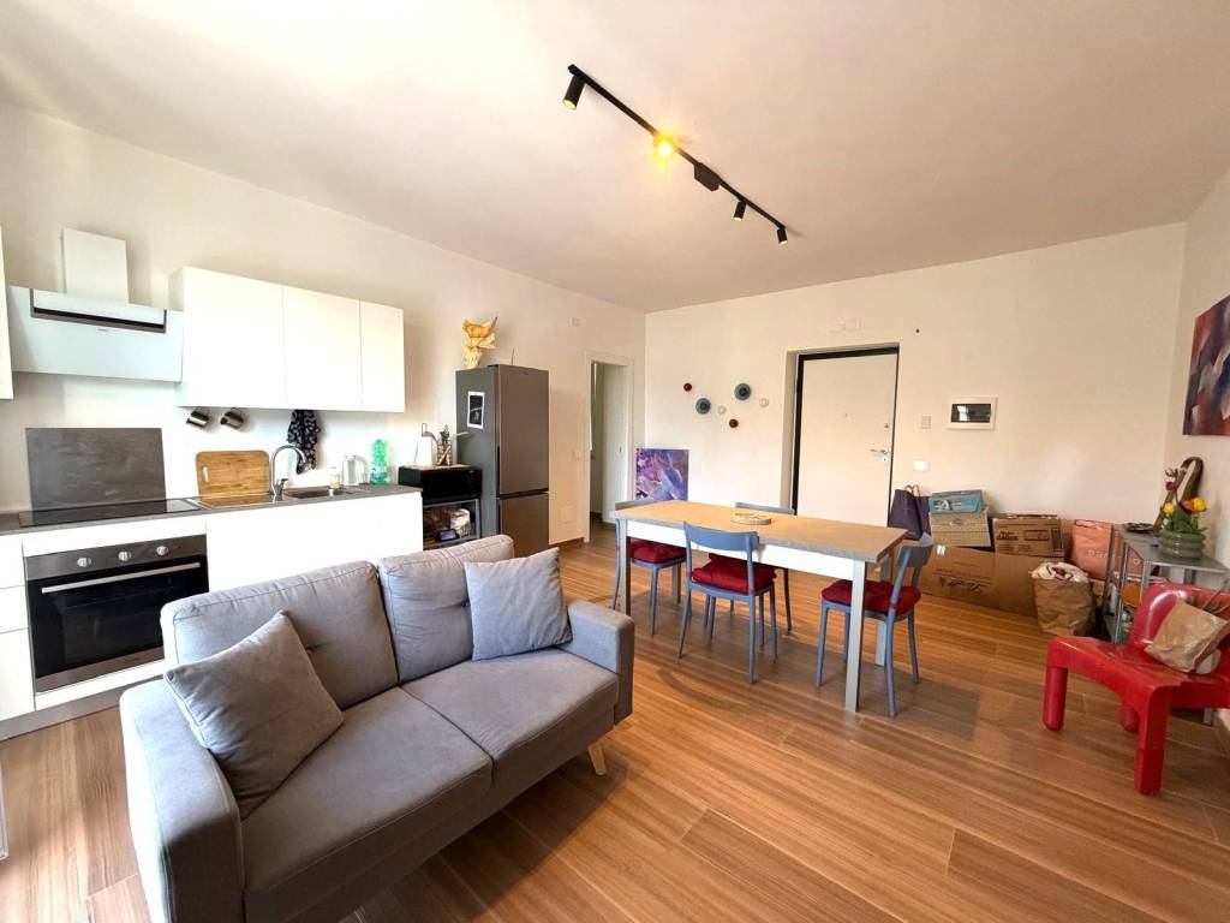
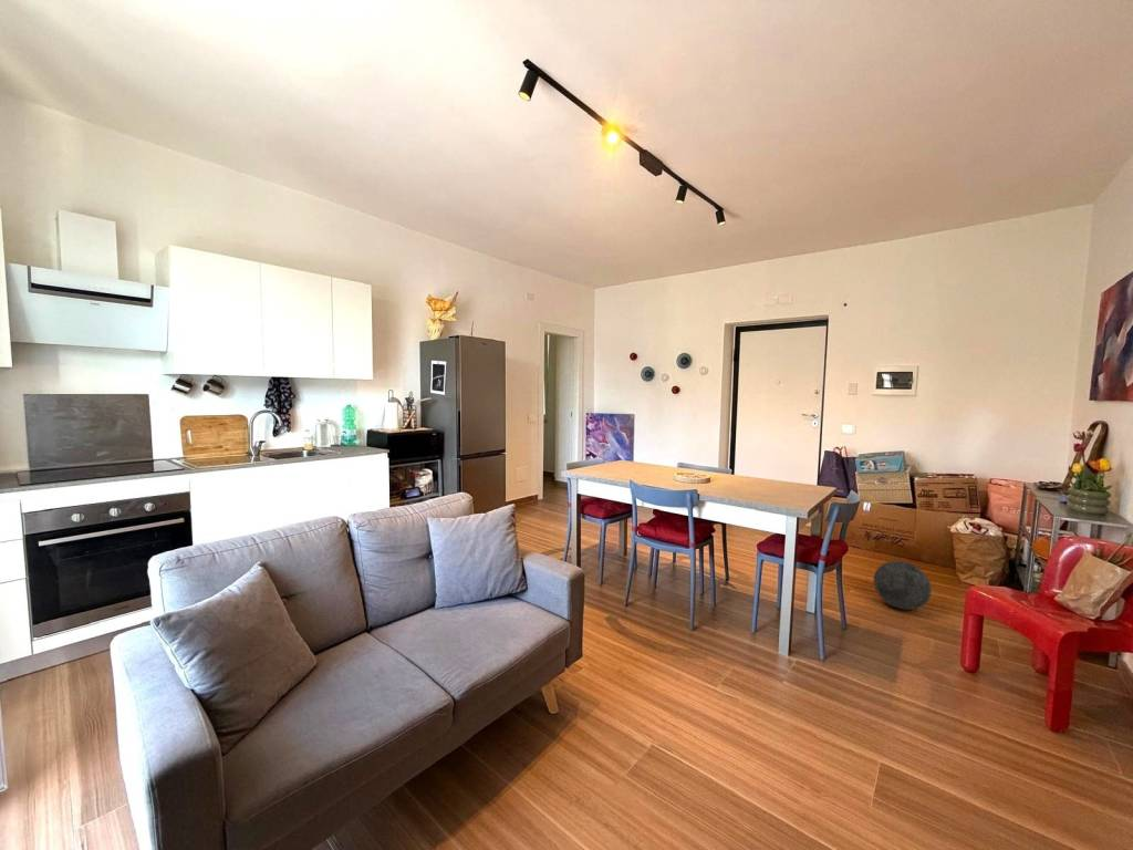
+ ball [873,560,933,611]
